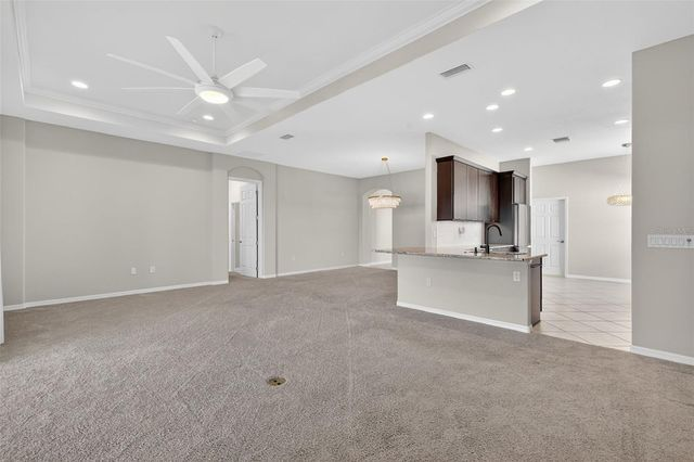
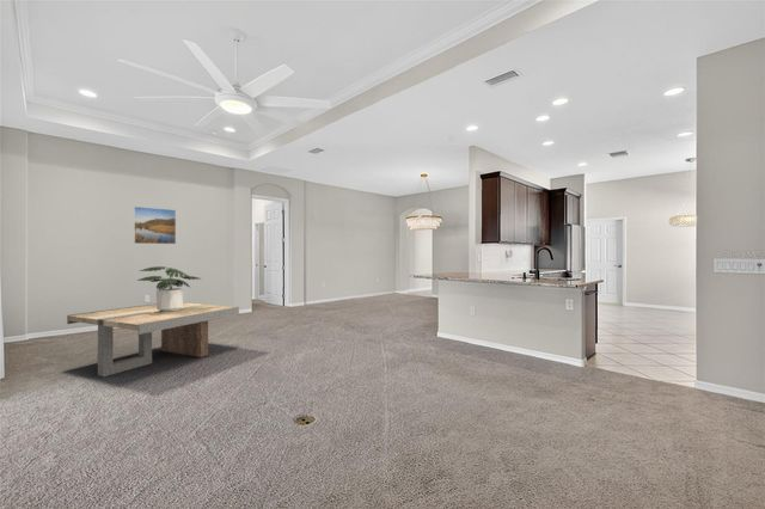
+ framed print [133,206,177,245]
+ potted plant [136,265,203,312]
+ coffee table [66,301,240,378]
